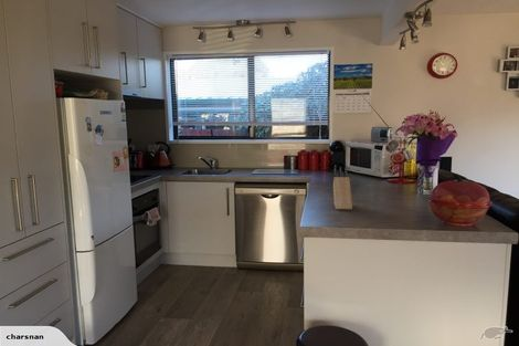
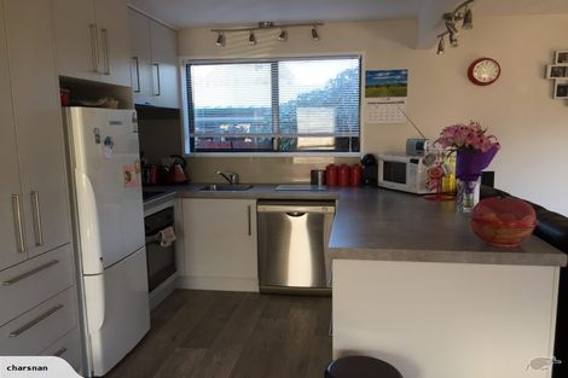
- knife block [332,166,353,211]
